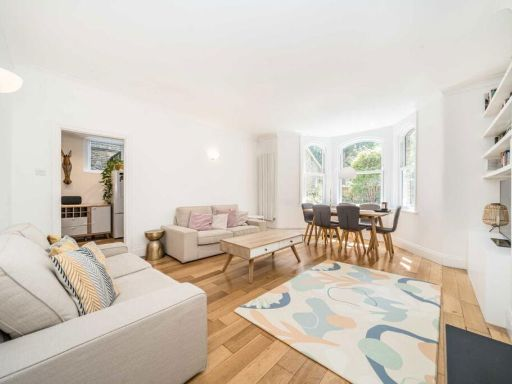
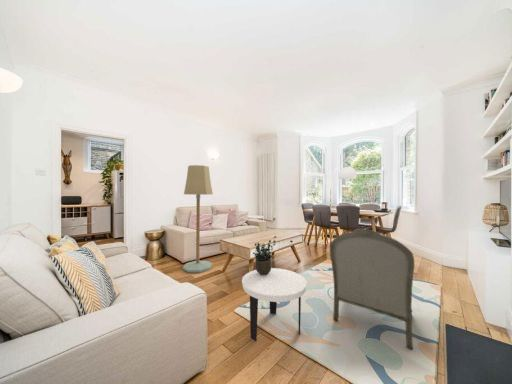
+ armchair [329,227,415,351]
+ potted plant [252,235,277,275]
+ side table [241,267,308,342]
+ floor lamp [182,164,214,274]
